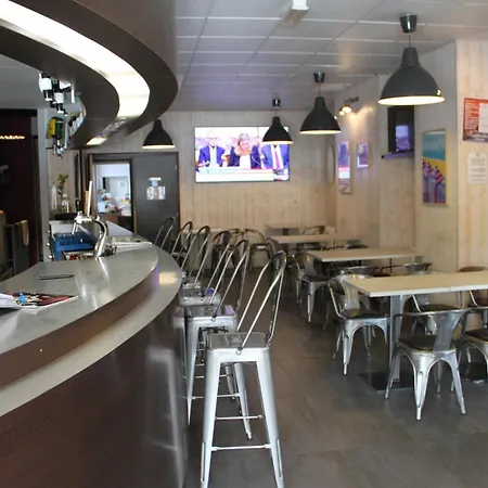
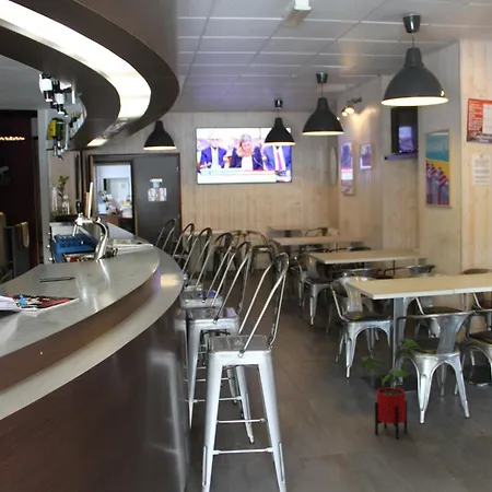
+ house plant [361,338,423,440]
